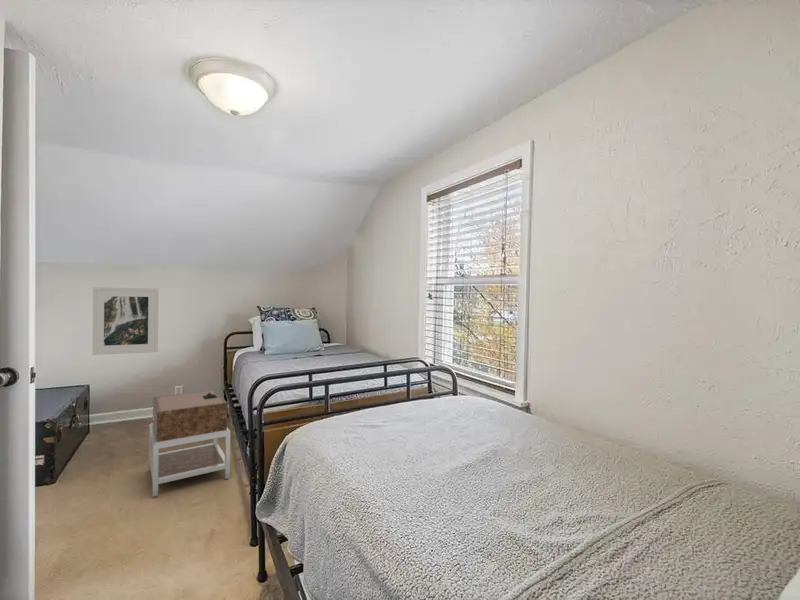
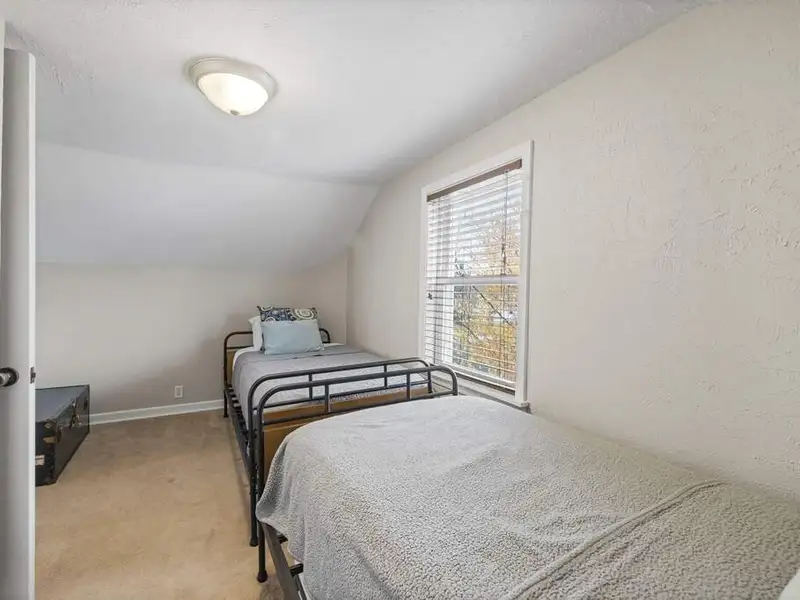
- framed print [92,286,160,356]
- nightstand [148,389,231,497]
